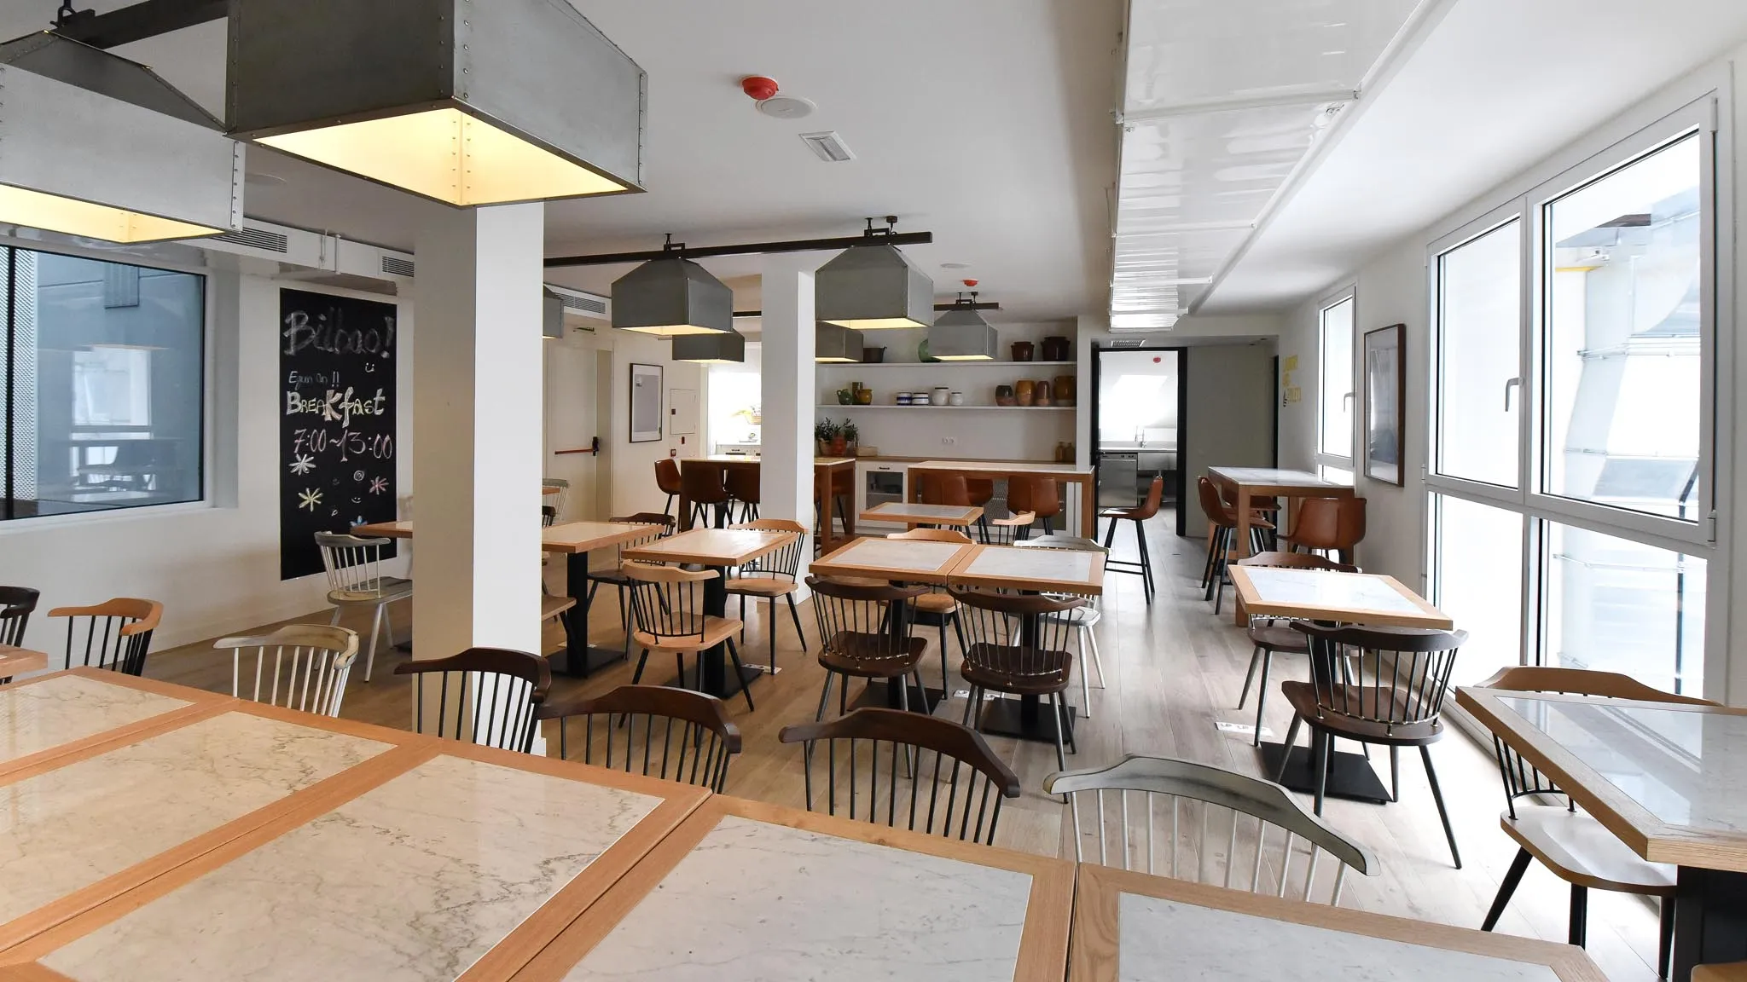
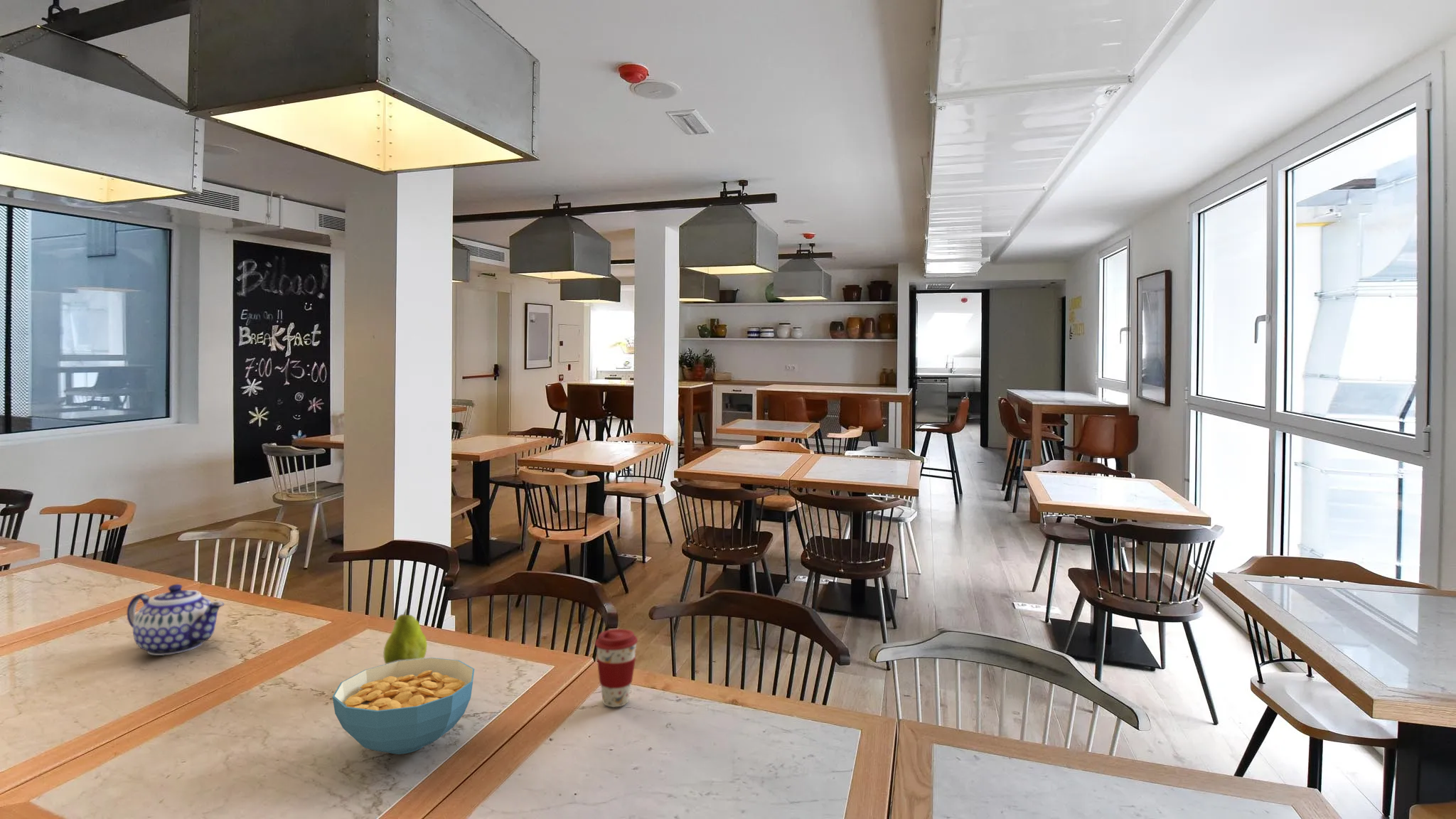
+ fruit [382,608,428,664]
+ cereal bowl [332,657,475,755]
+ coffee cup [594,628,638,708]
+ teapot [126,584,225,656]
